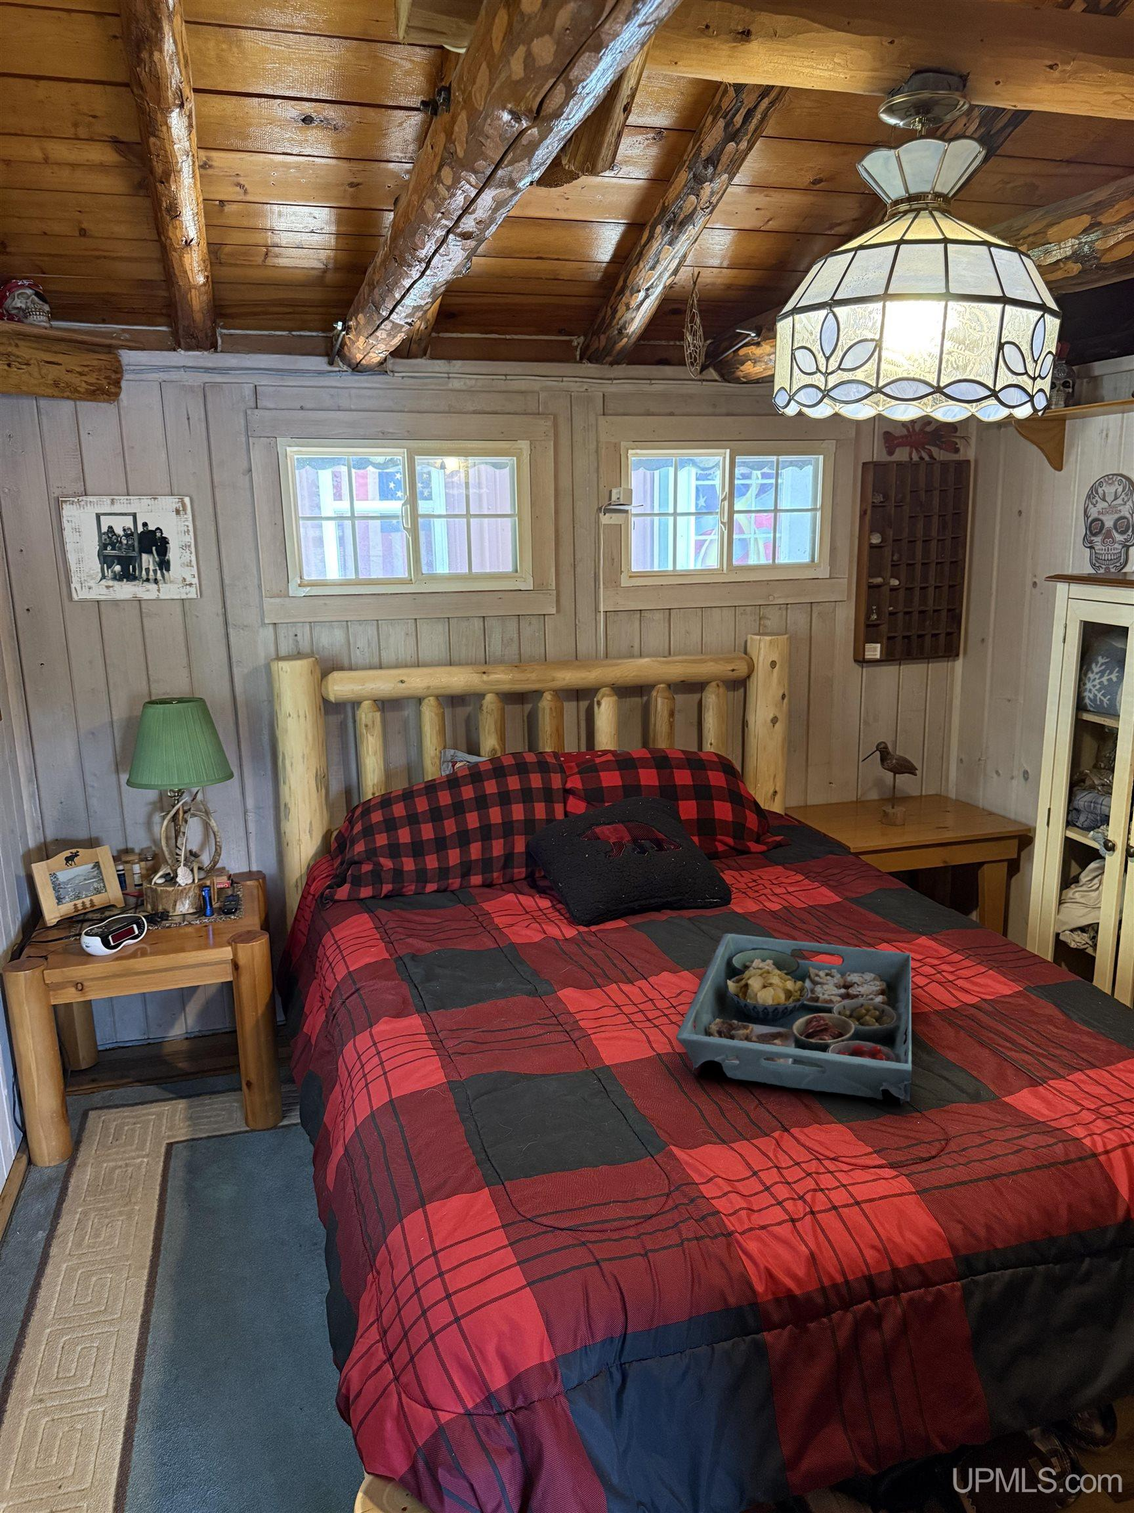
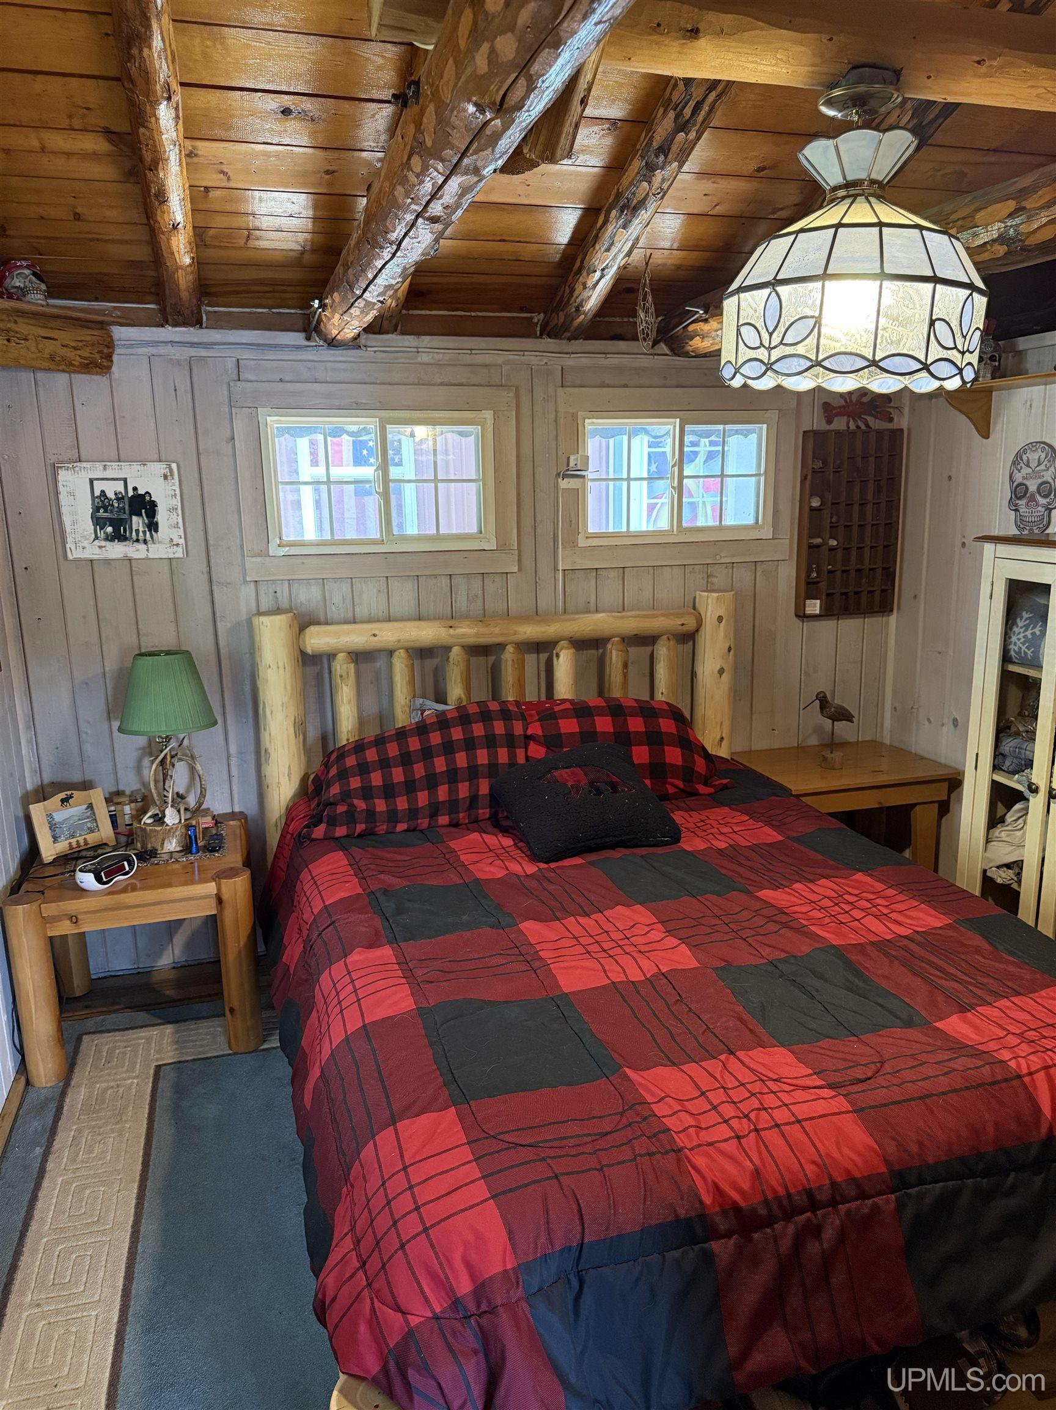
- serving tray [675,933,912,1104]
